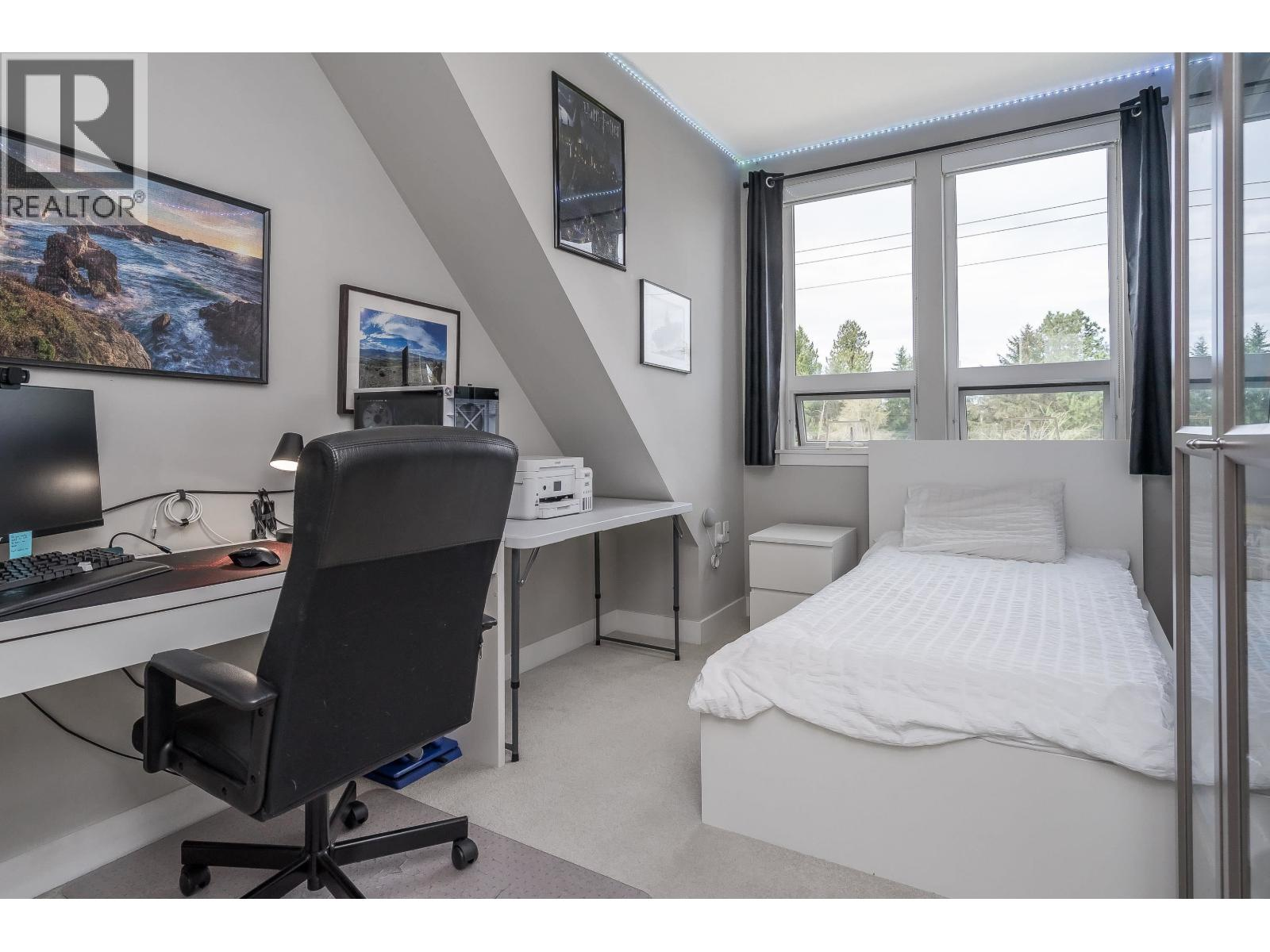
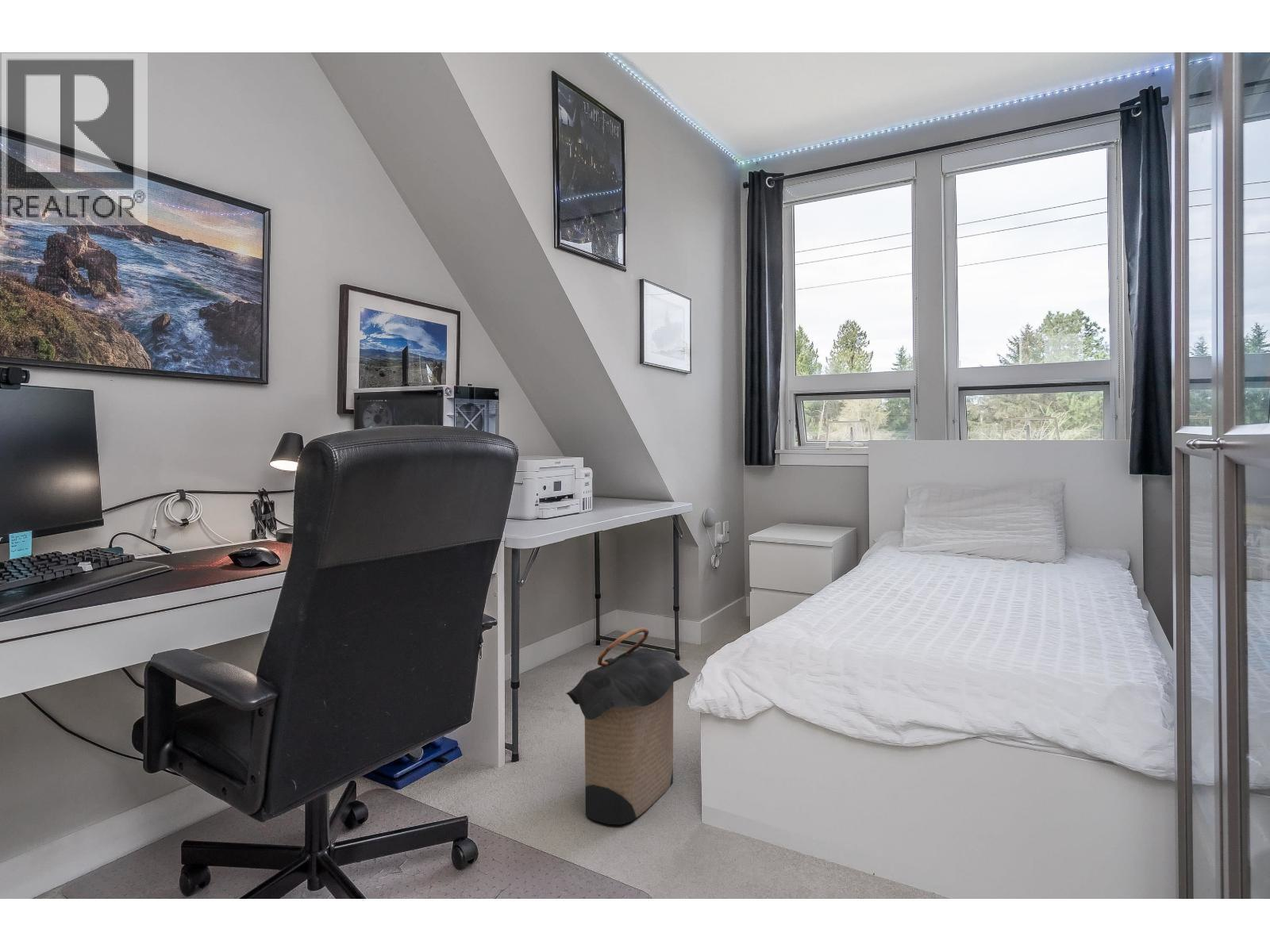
+ laundry hamper [565,627,691,826]
